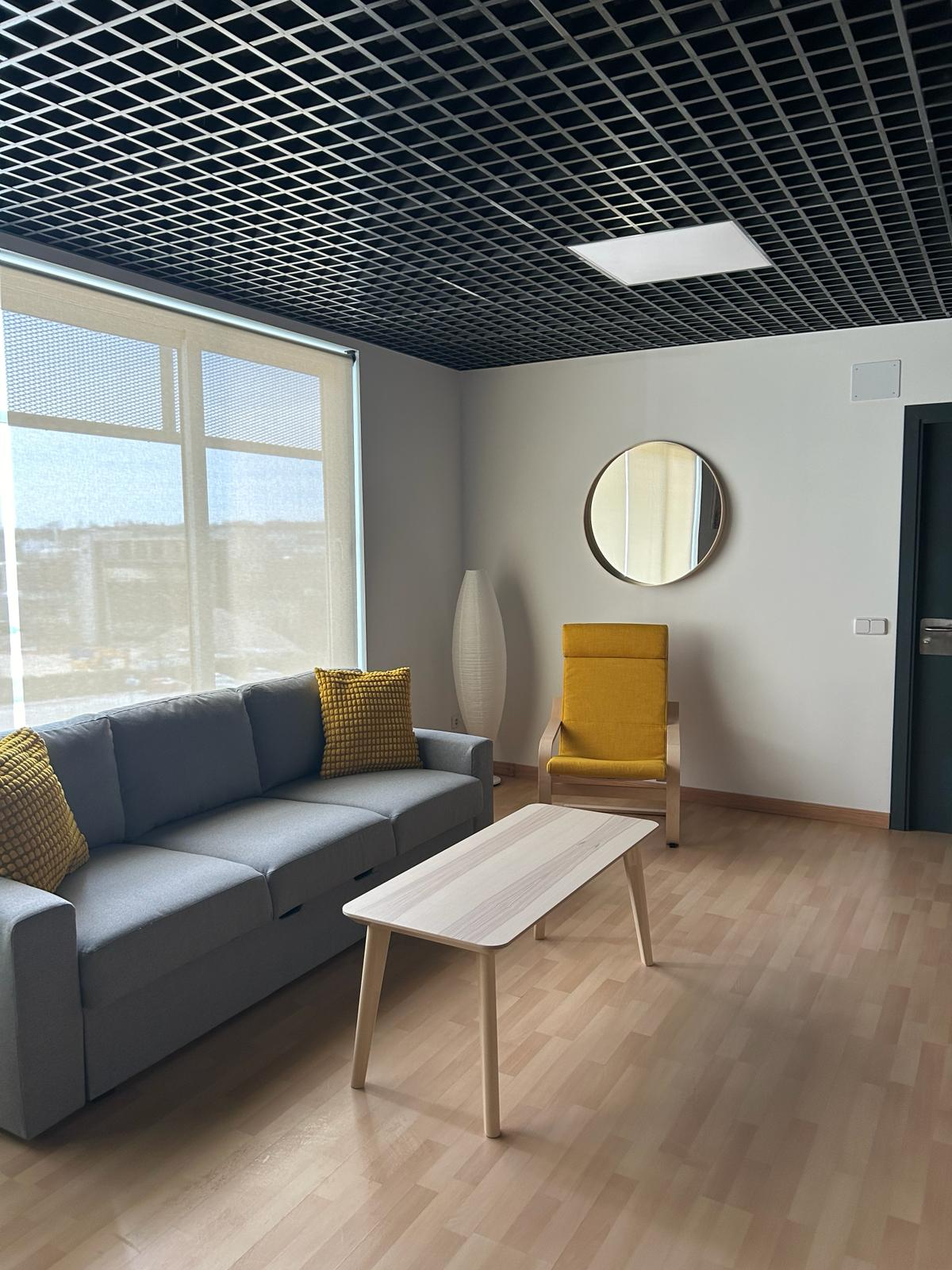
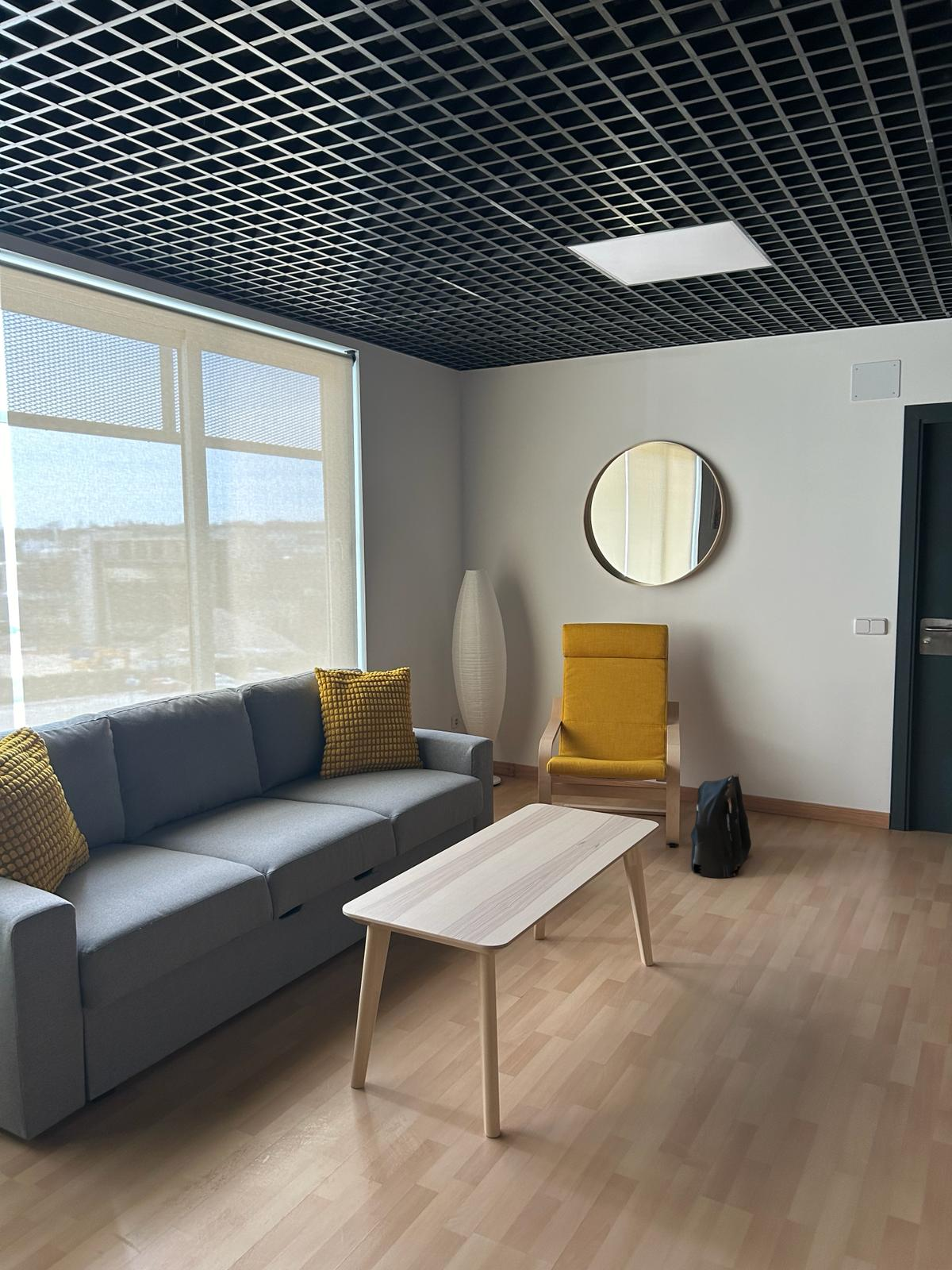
+ backpack [690,772,752,879]
